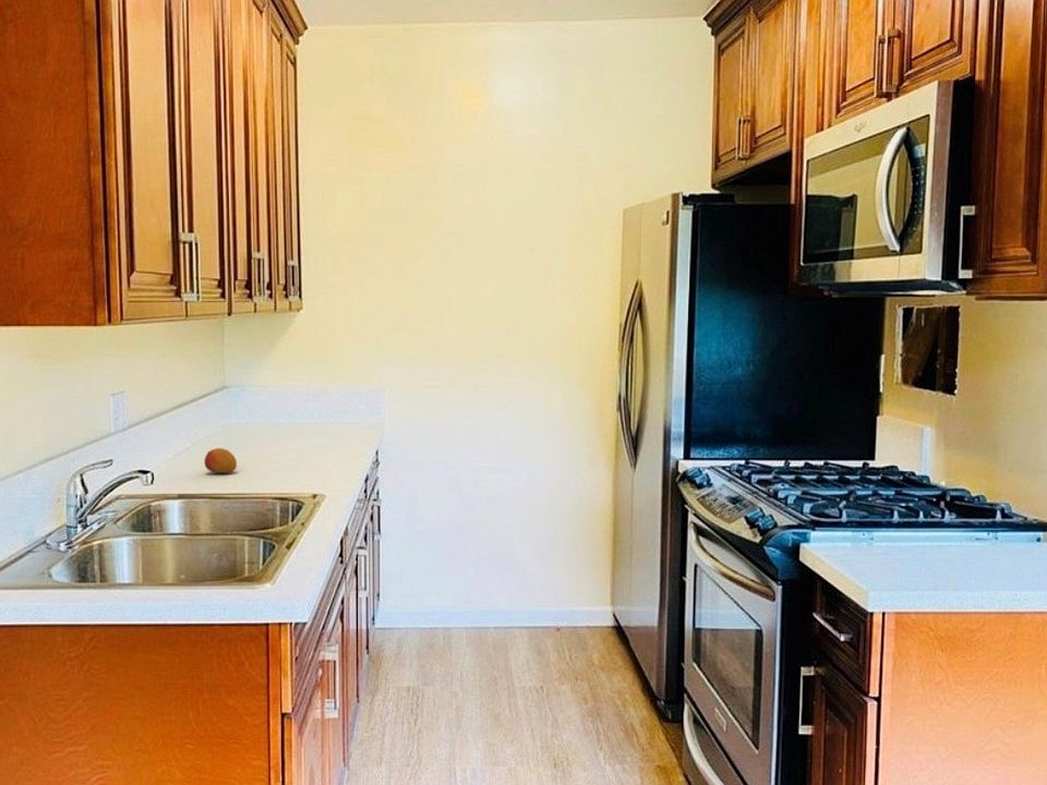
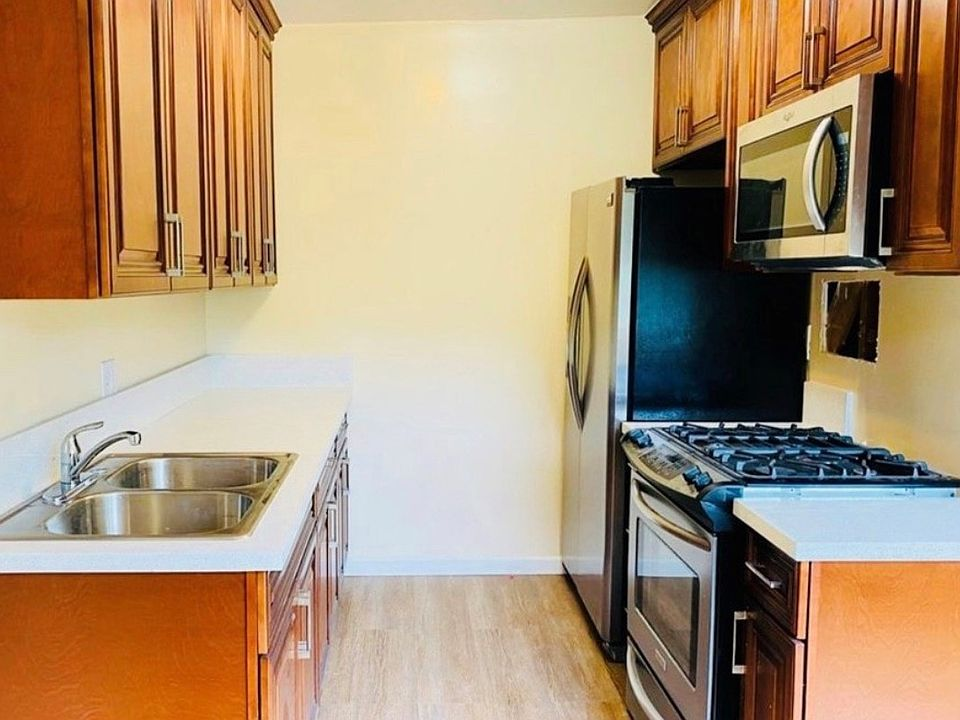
- fruit [204,447,238,474]
